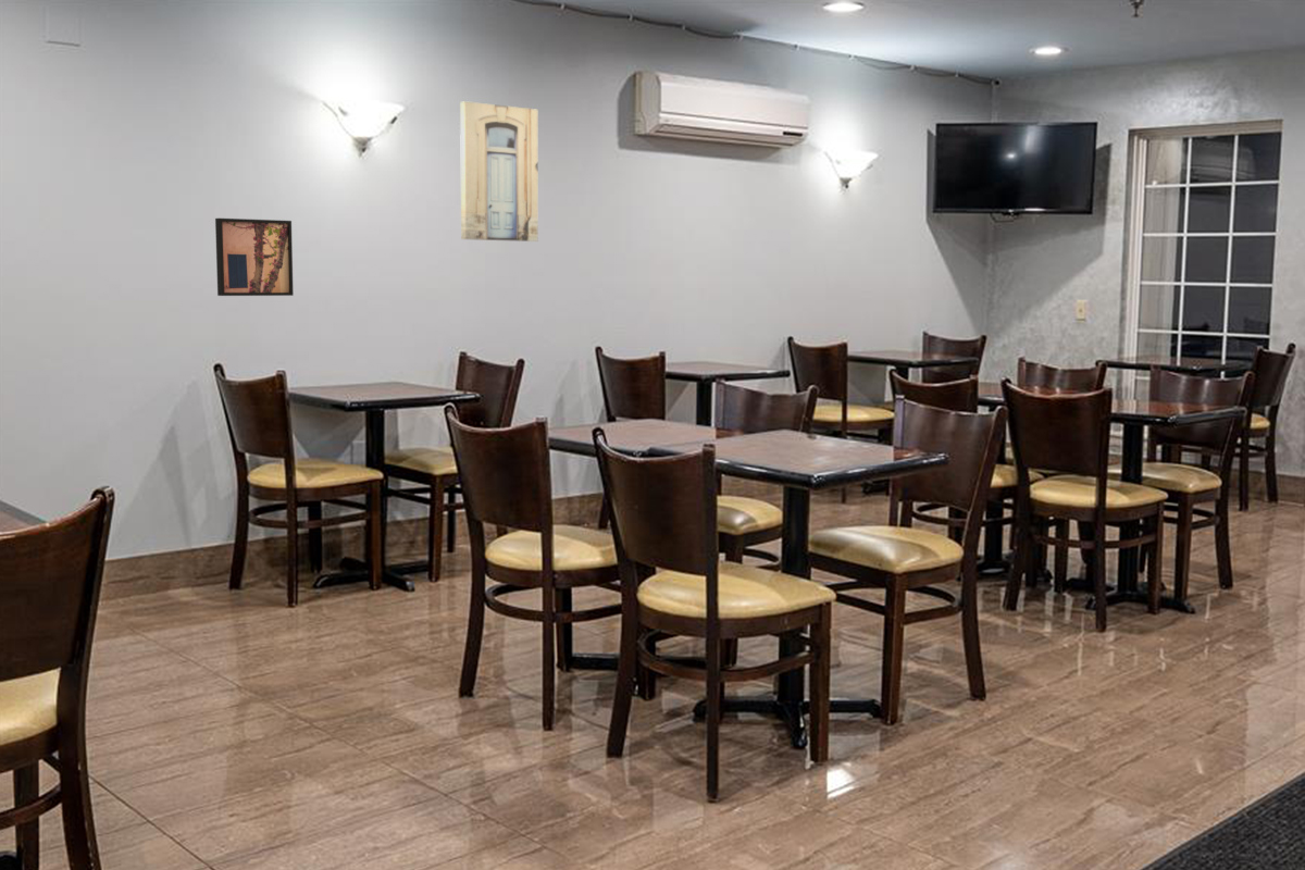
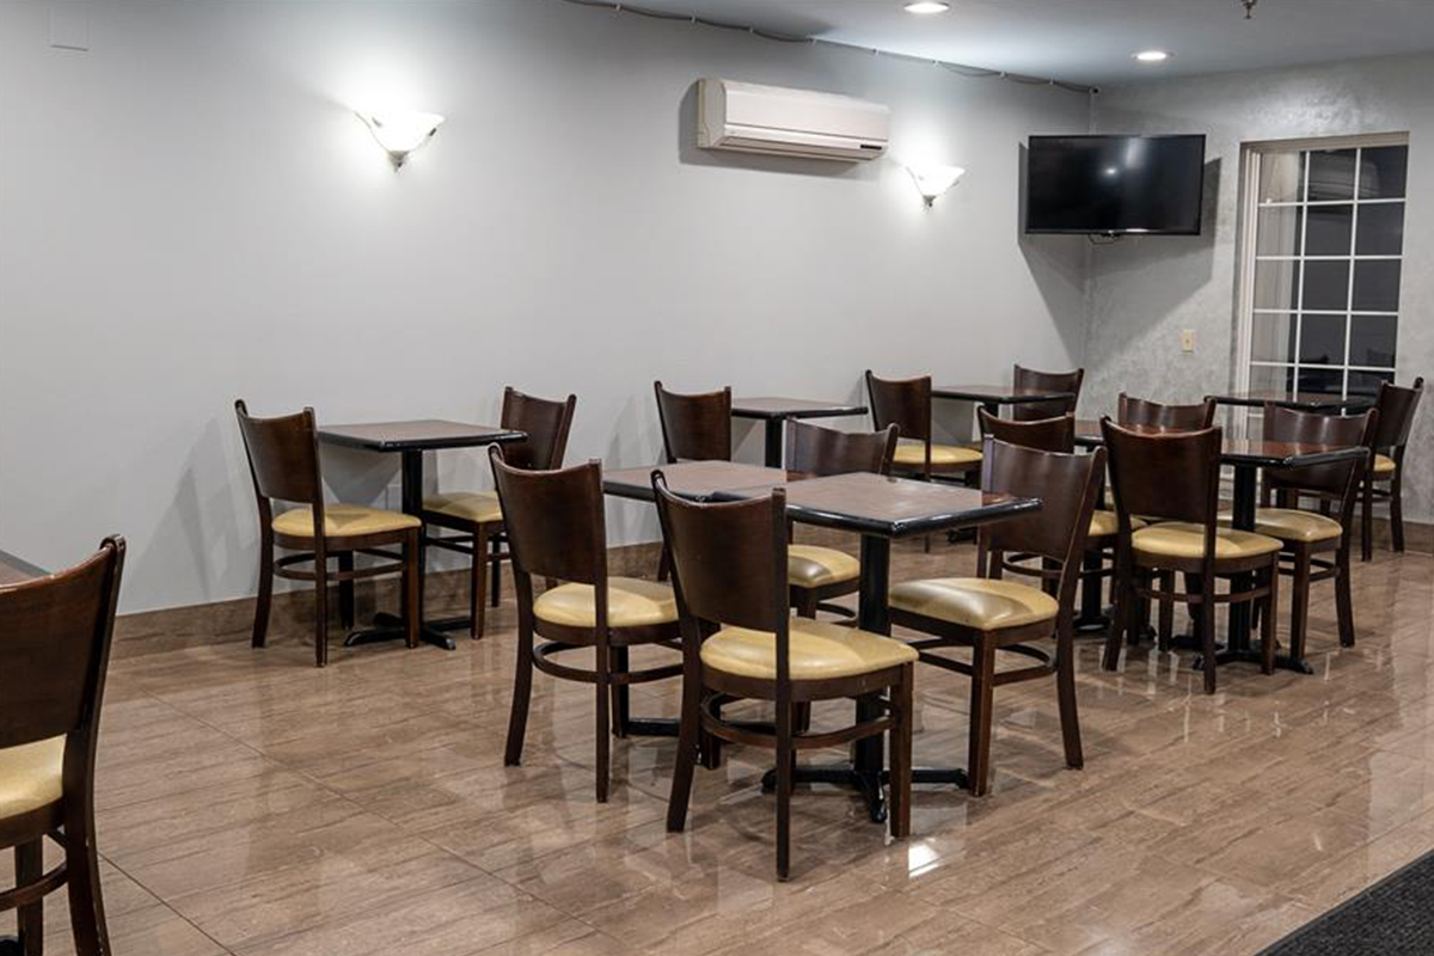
- wall art [459,100,538,243]
- wall art [214,217,295,297]
